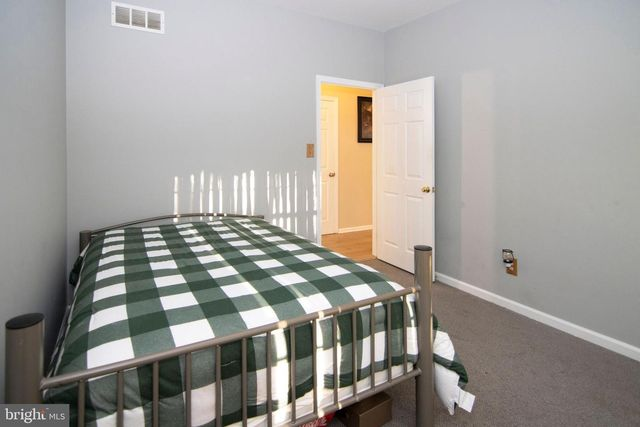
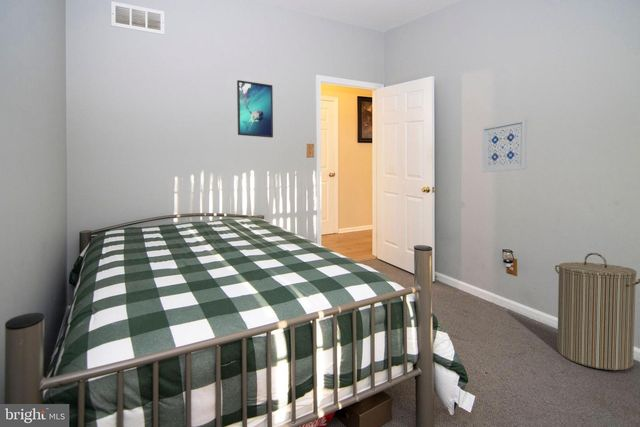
+ laundry hamper [554,252,640,371]
+ wall art [481,118,528,173]
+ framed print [236,79,274,139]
